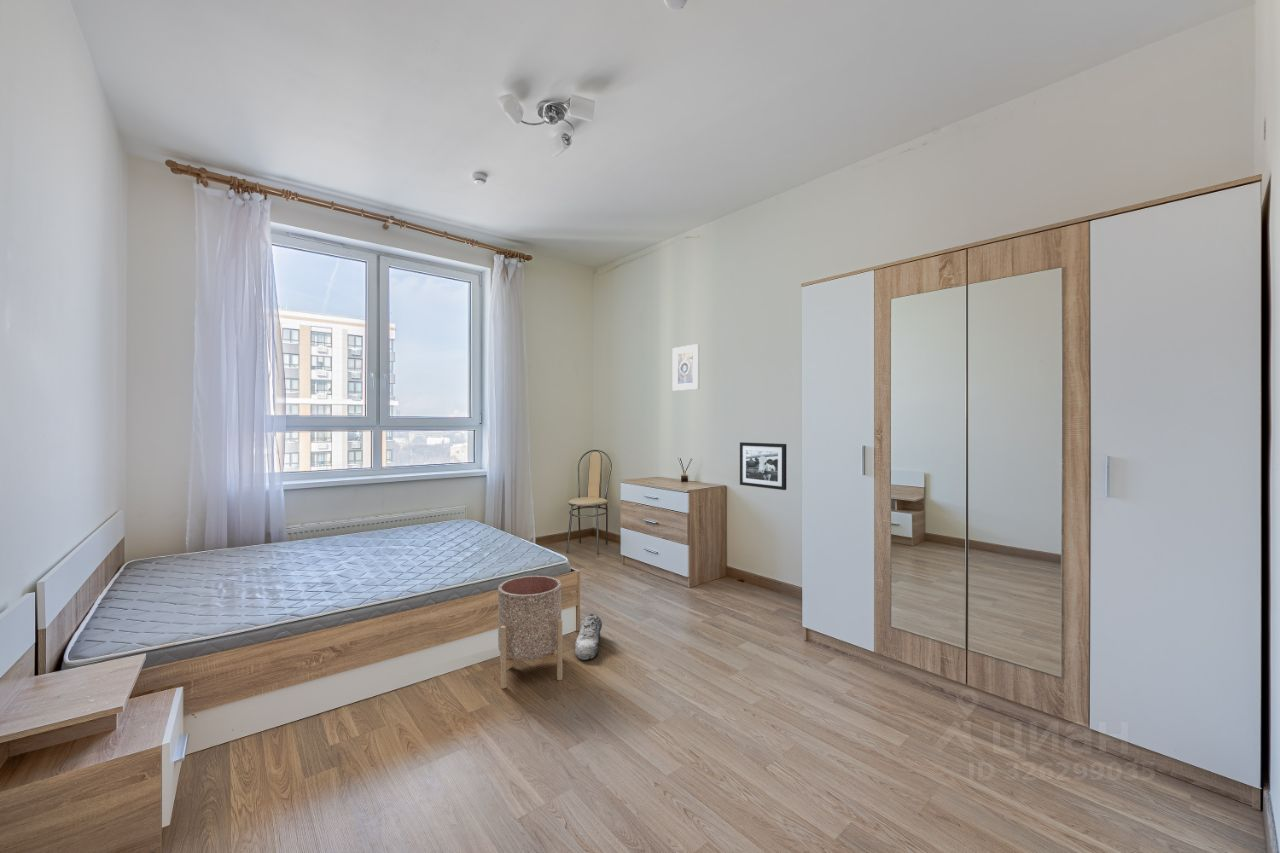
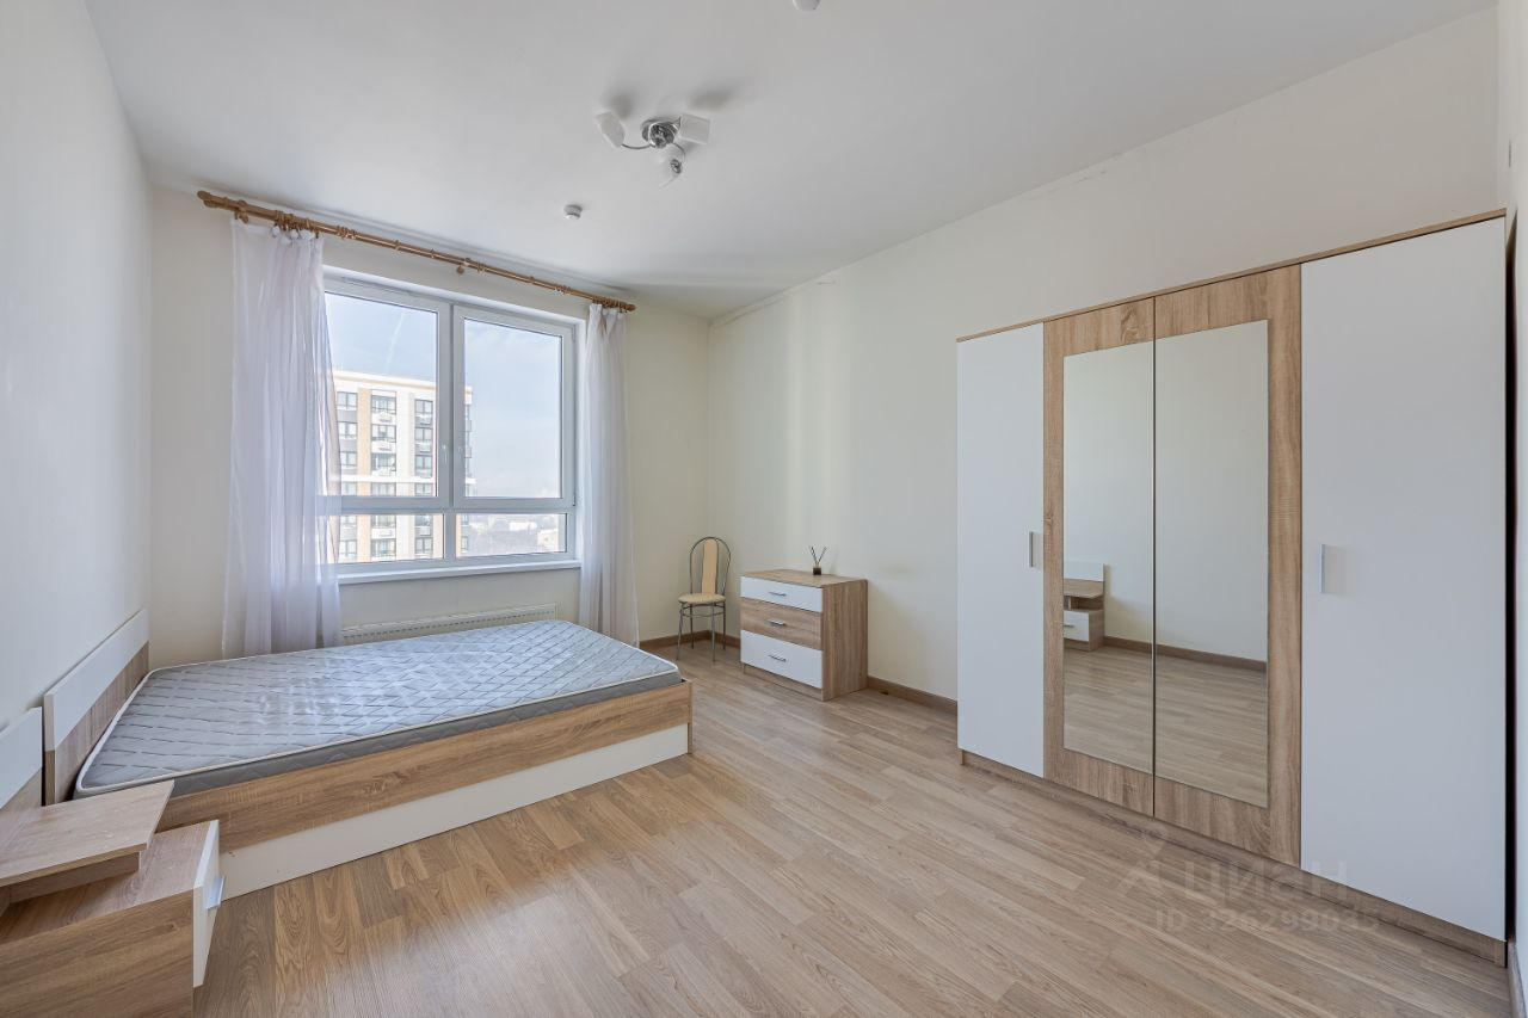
- picture frame [739,441,787,491]
- shoe [574,612,603,661]
- planter [497,575,563,690]
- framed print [672,343,701,392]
